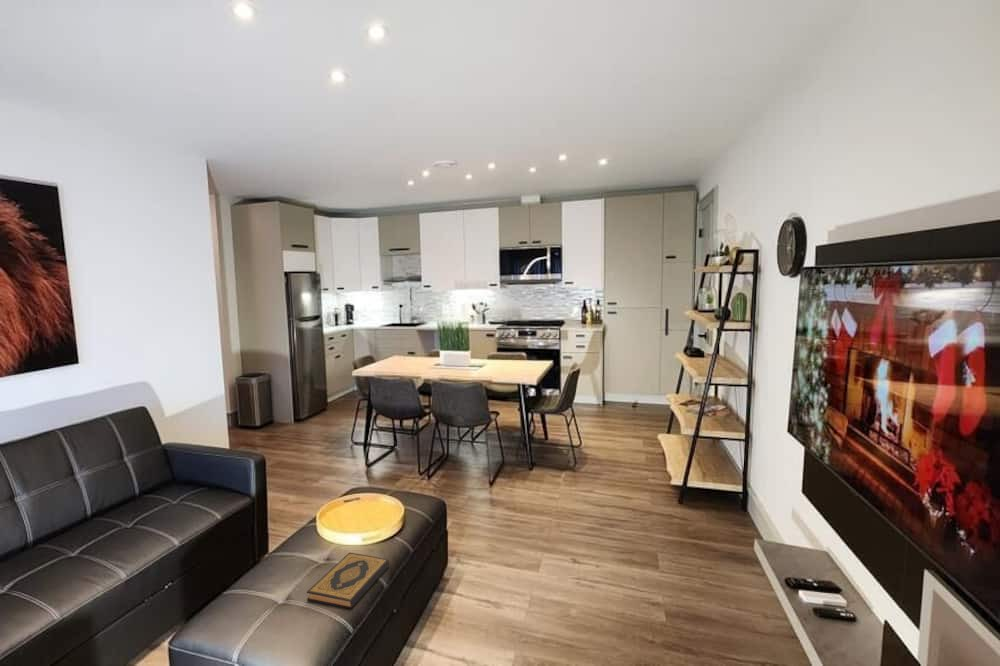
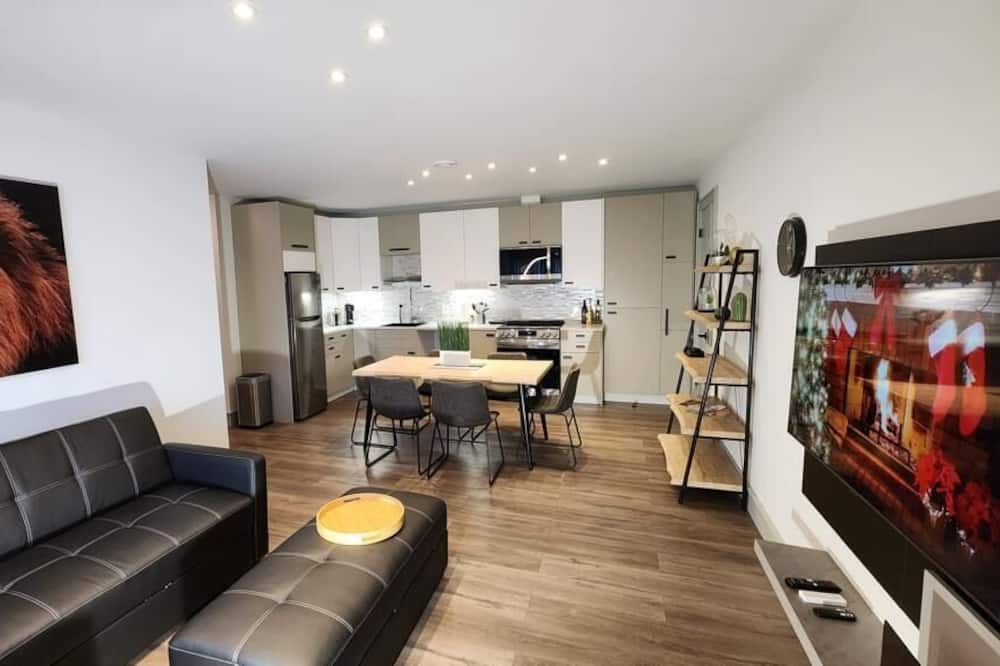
- hardback book [306,552,390,610]
